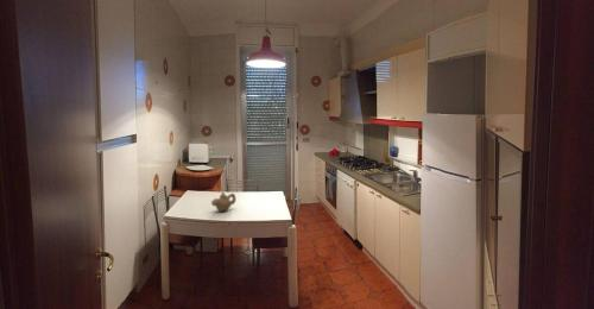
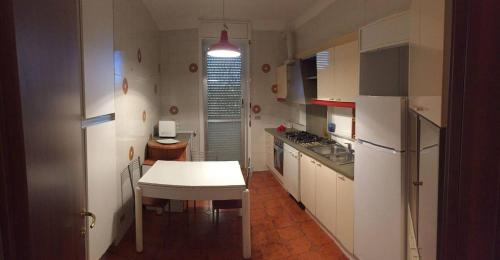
- teapot [210,191,238,213]
